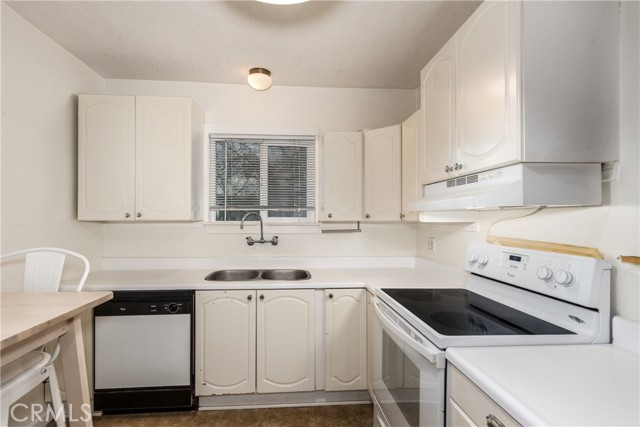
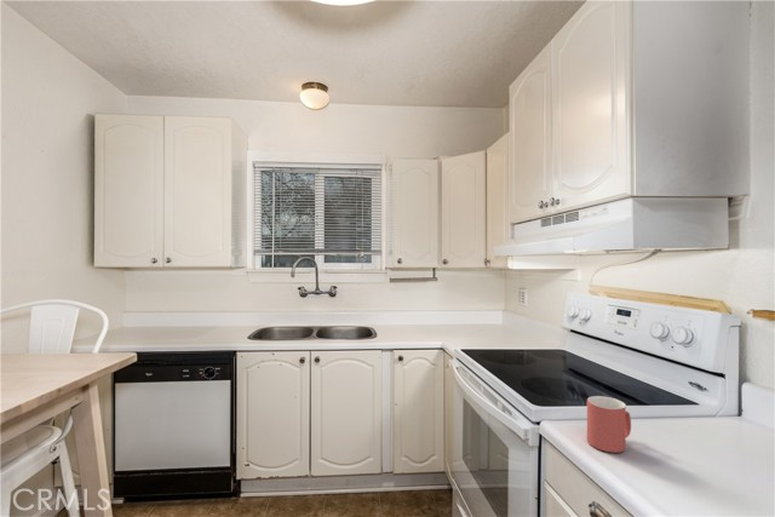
+ mug [586,395,632,454]
